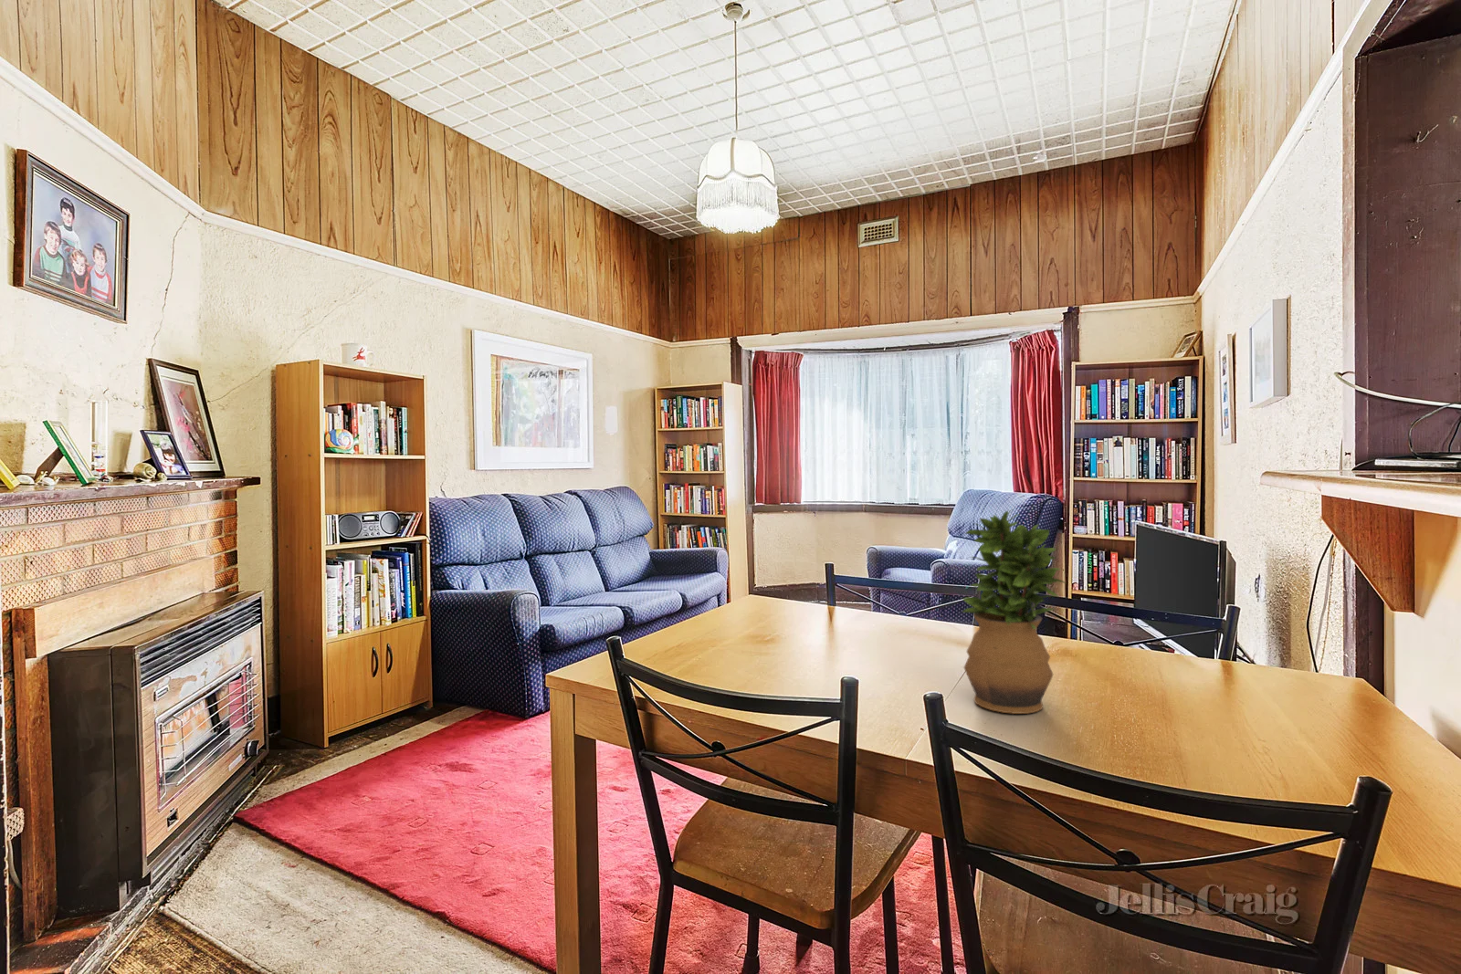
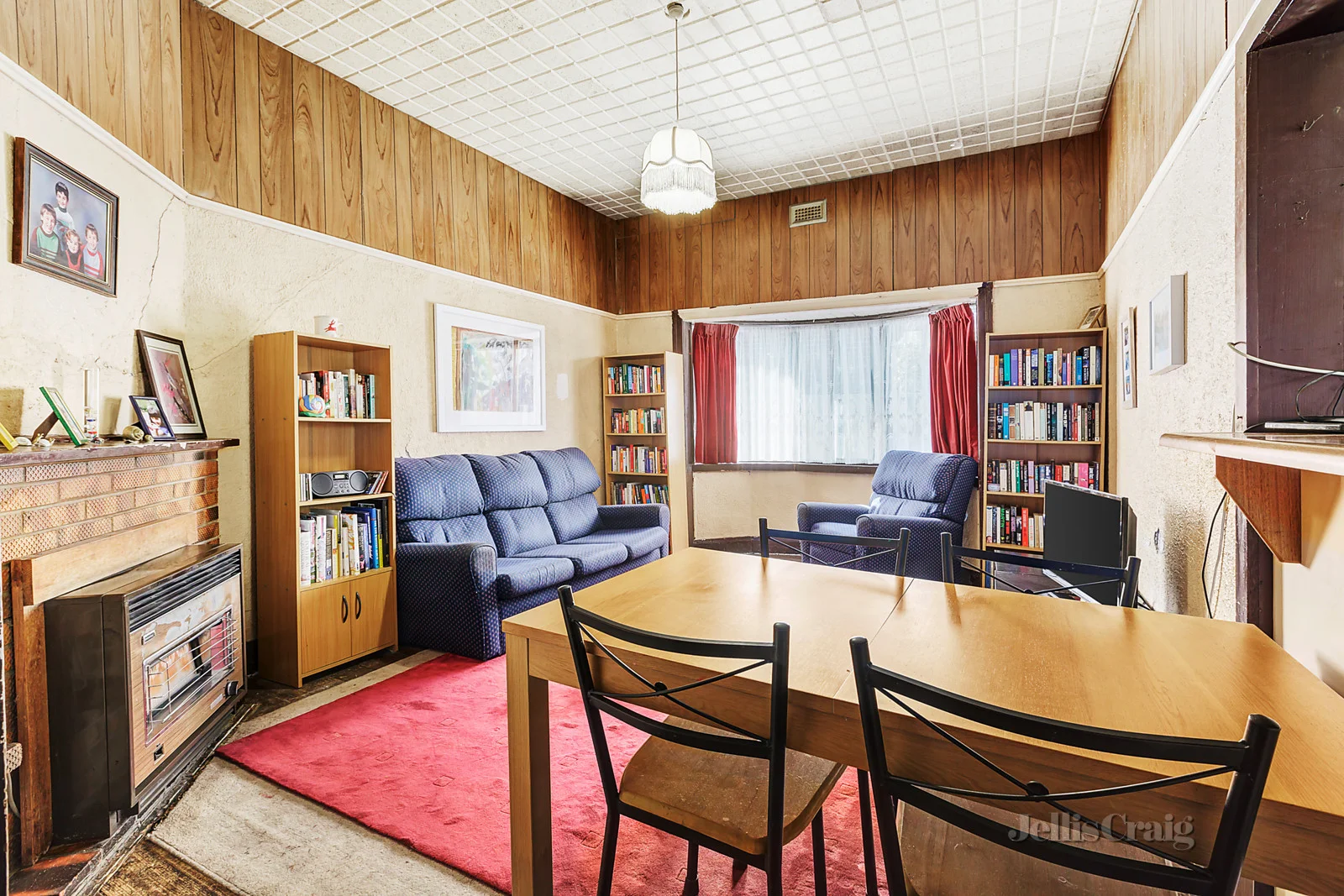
- potted plant [961,509,1066,715]
